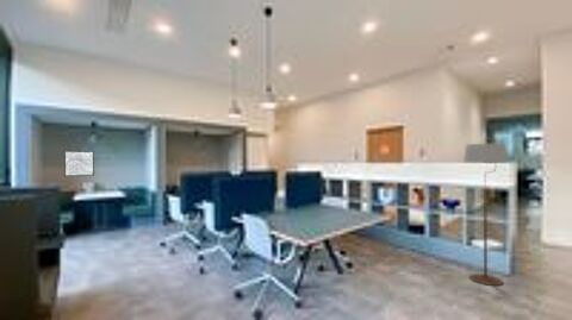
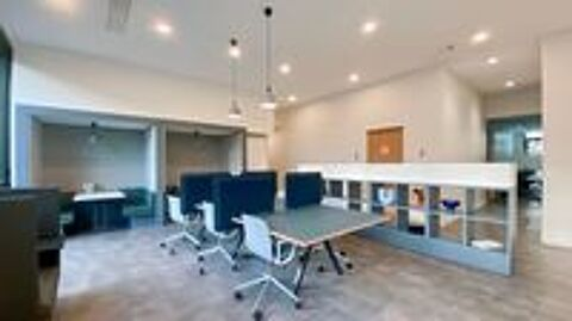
- floor lamp [462,136,509,287]
- wall art [63,150,95,177]
